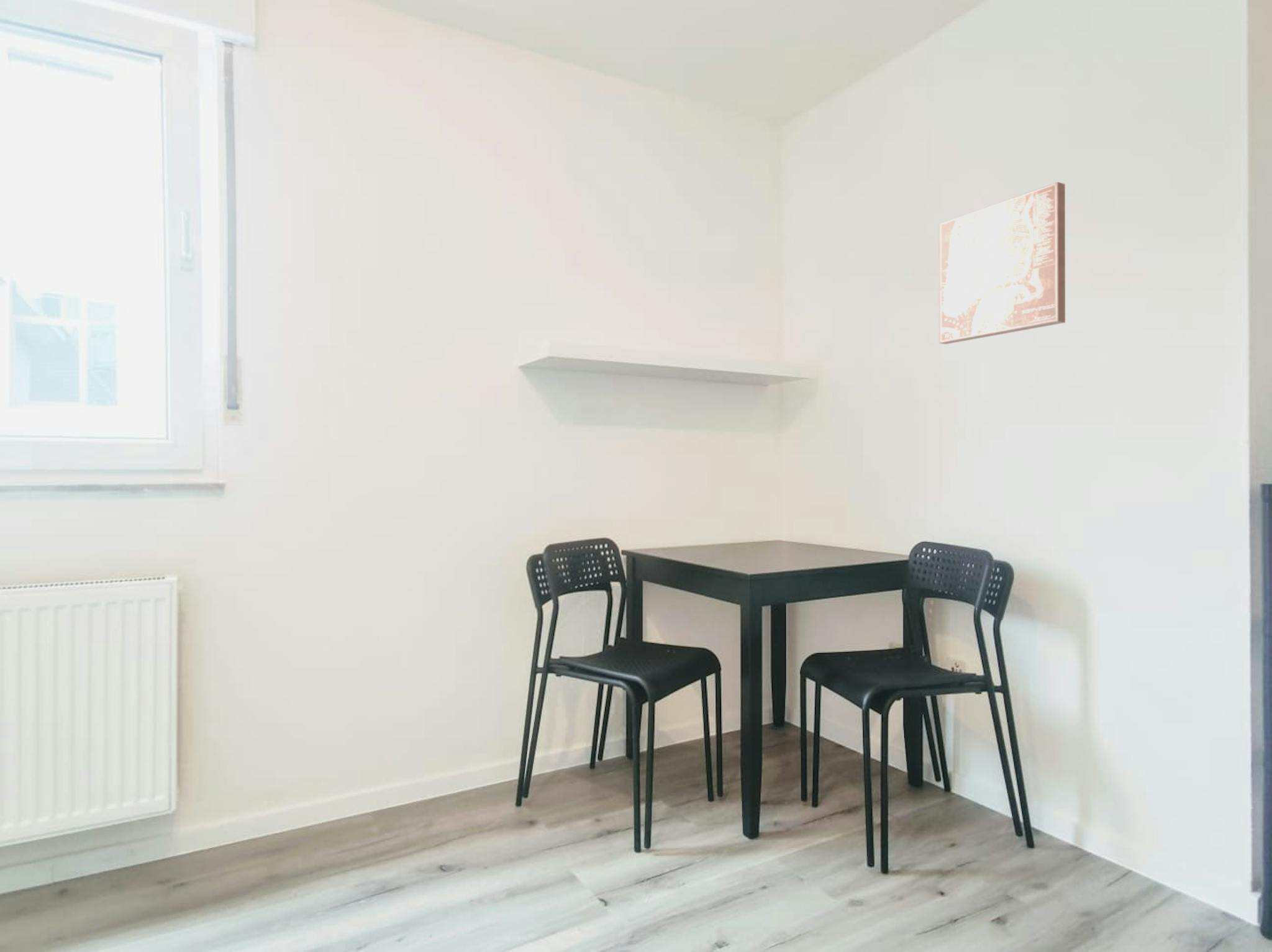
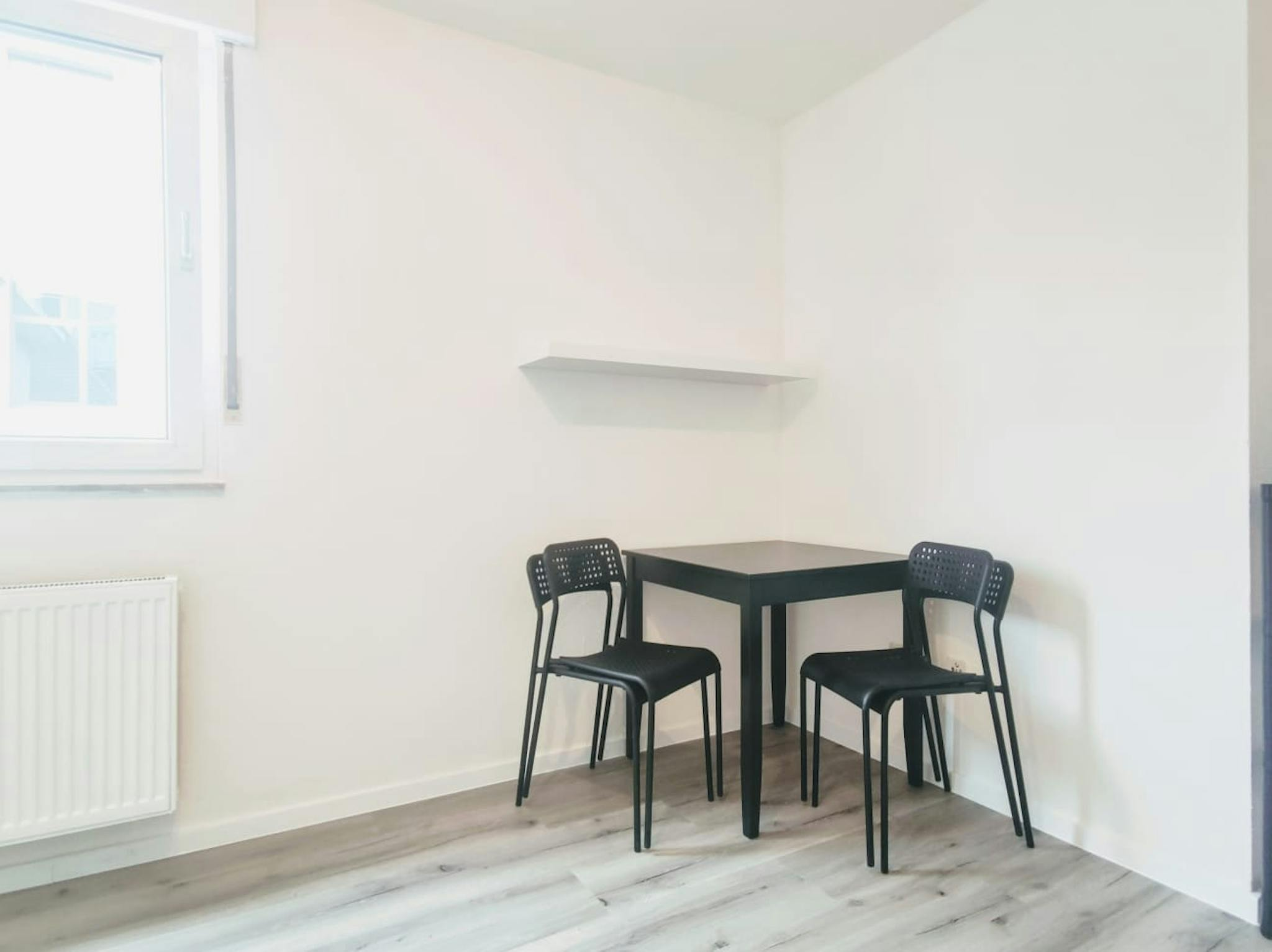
- wall art [938,181,1066,345]
